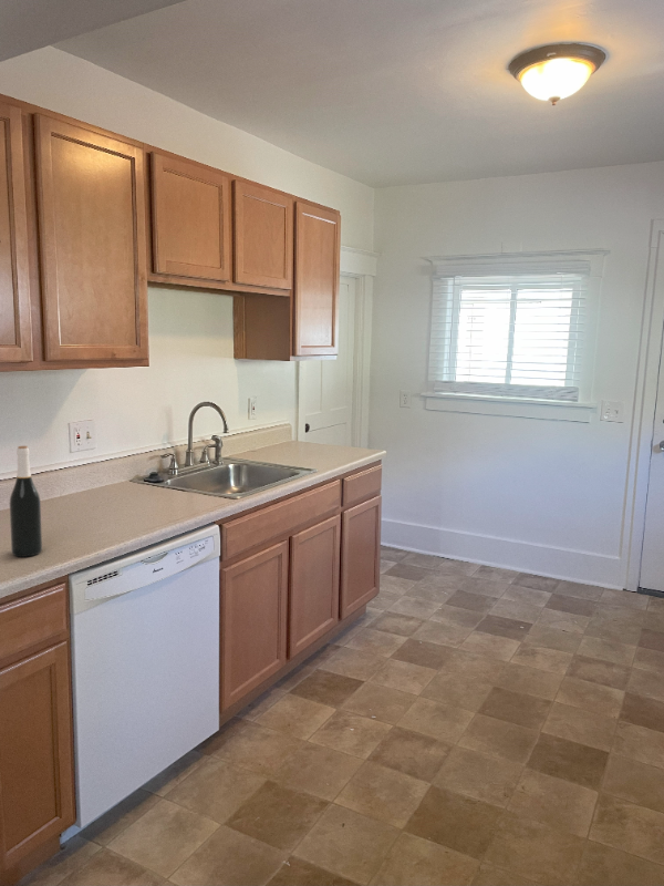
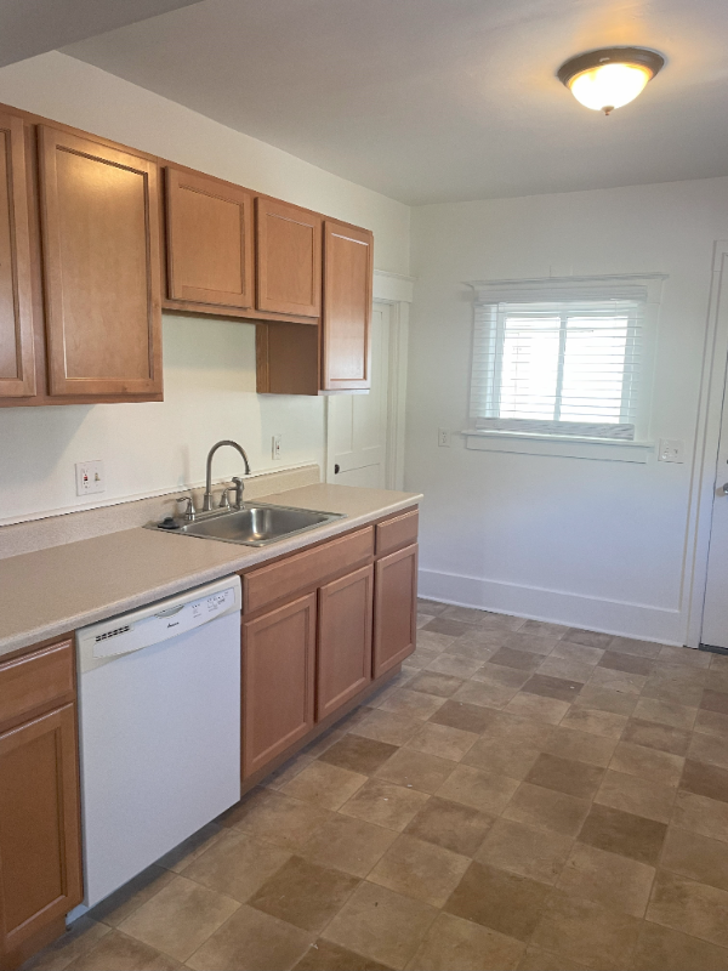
- wine bottle [9,445,43,558]
